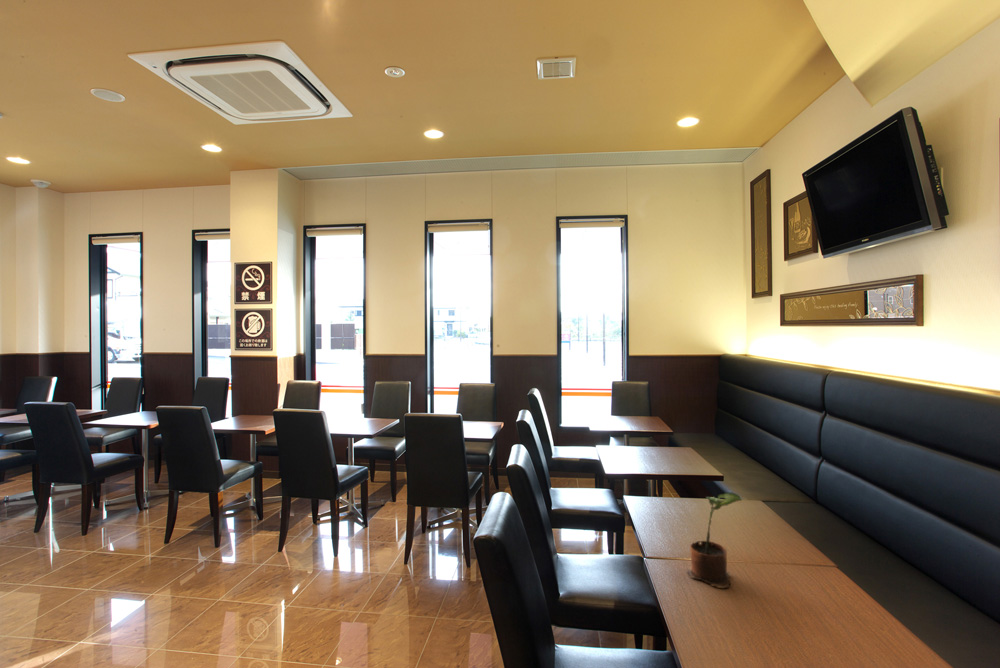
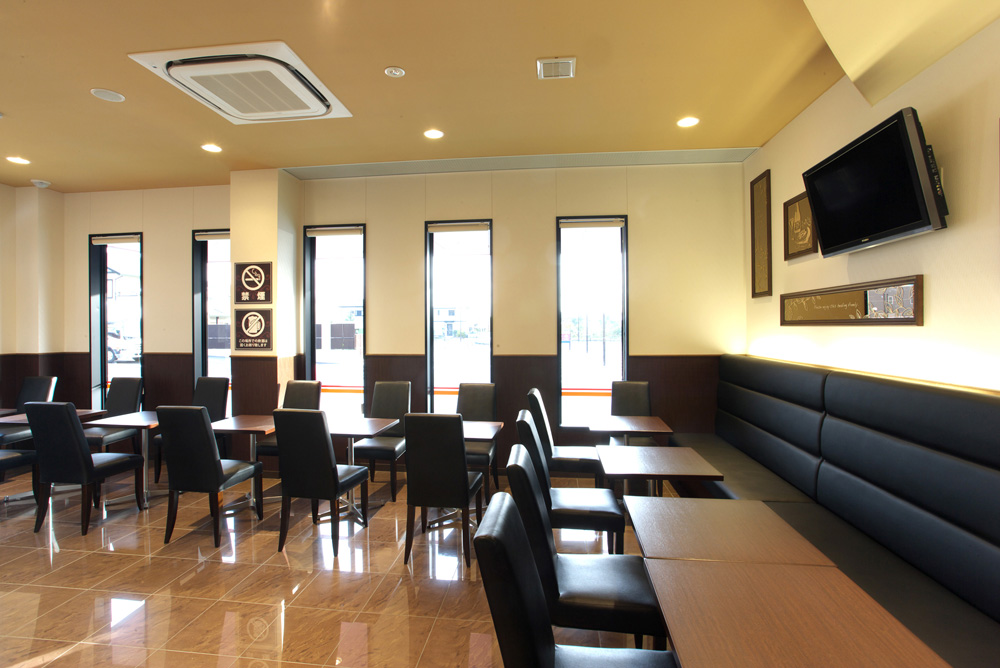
- potted plant [686,491,743,589]
